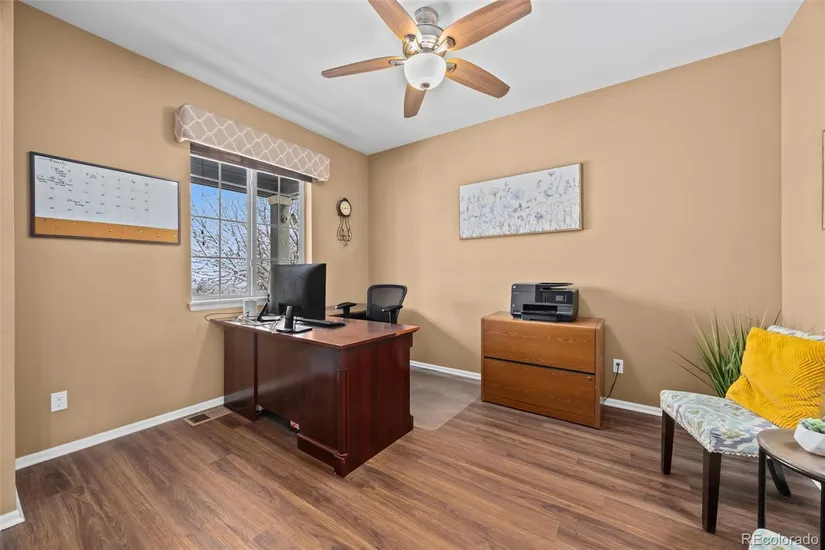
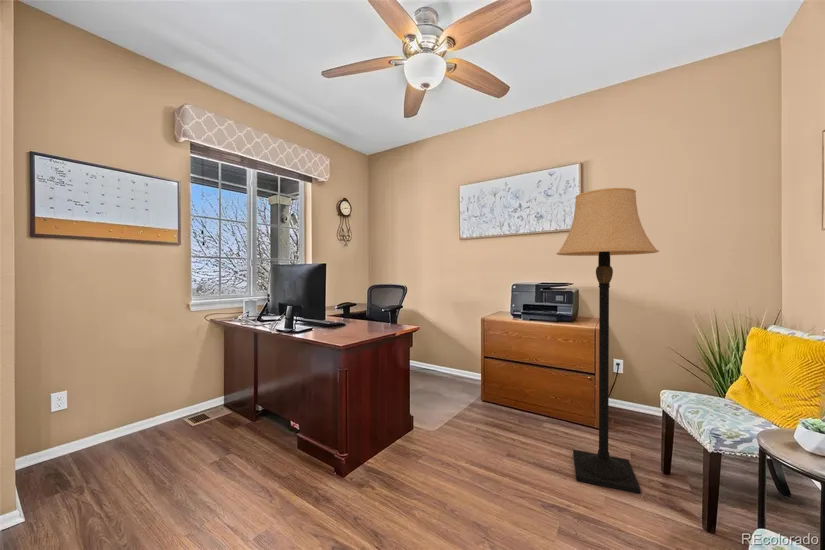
+ lamp [555,187,660,495]
